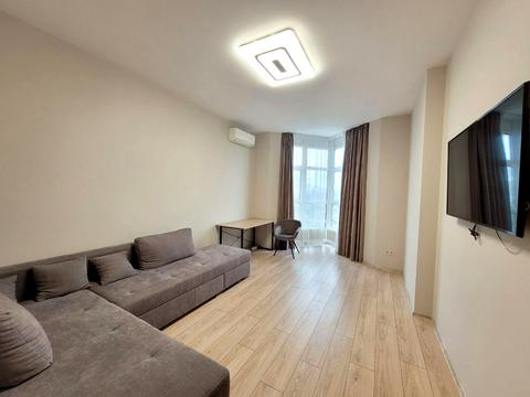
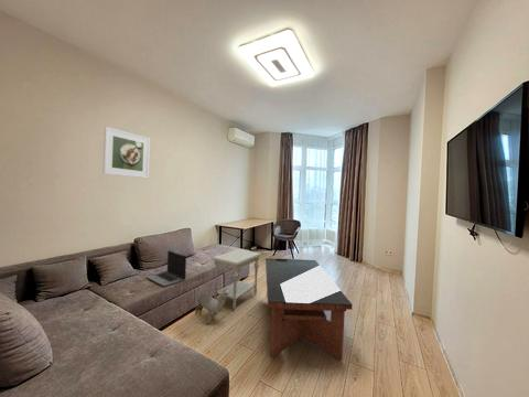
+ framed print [101,126,151,180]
+ coffee table [264,257,354,362]
+ side table [212,248,262,311]
+ laptop computer [145,249,187,287]
+ plush toy [194,289,230,325]
